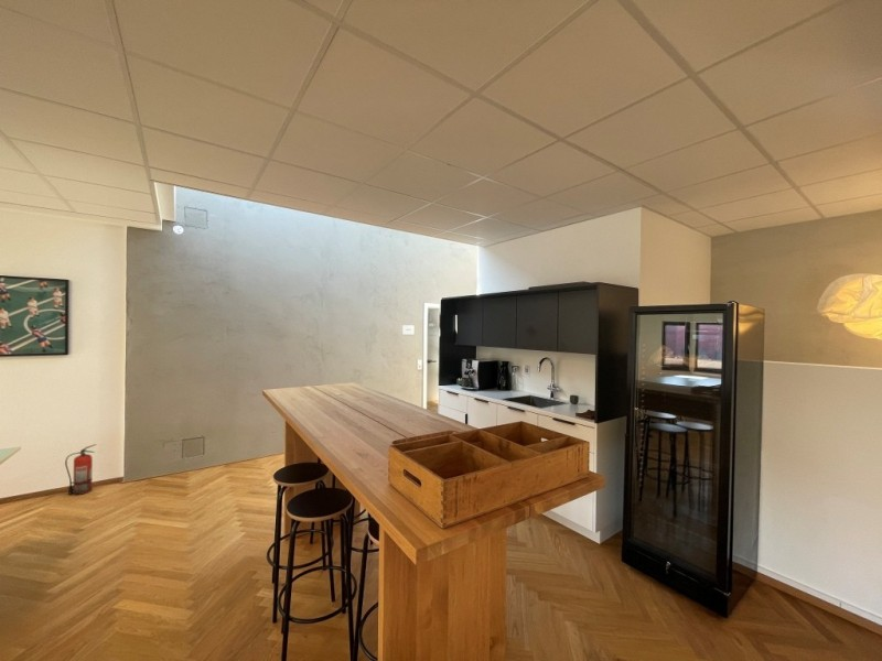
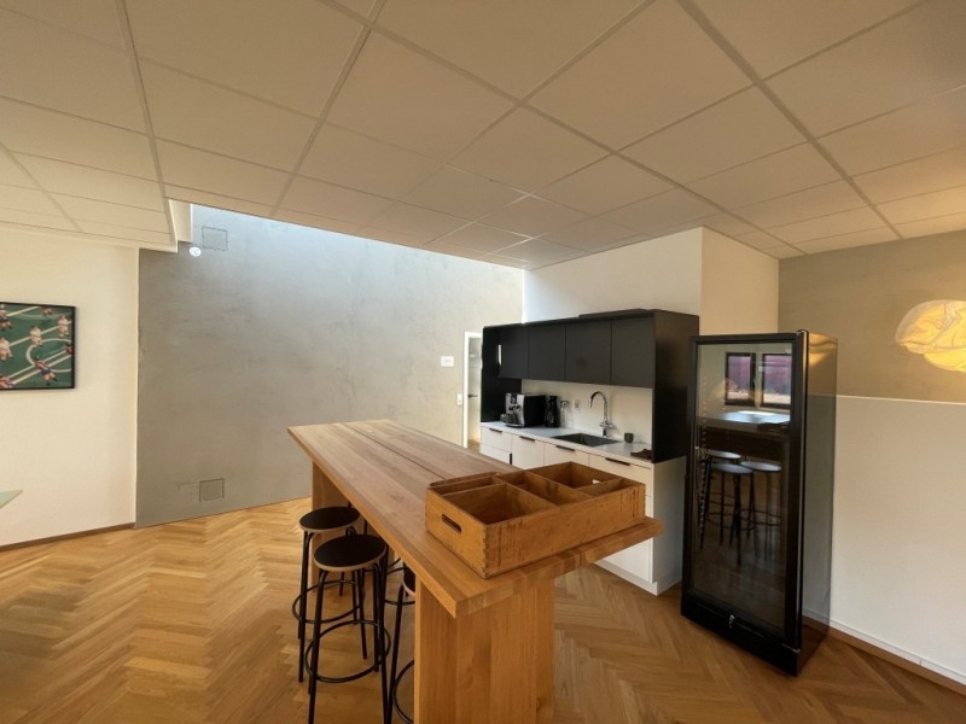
- fire extinguisher [64,443,97,496]
